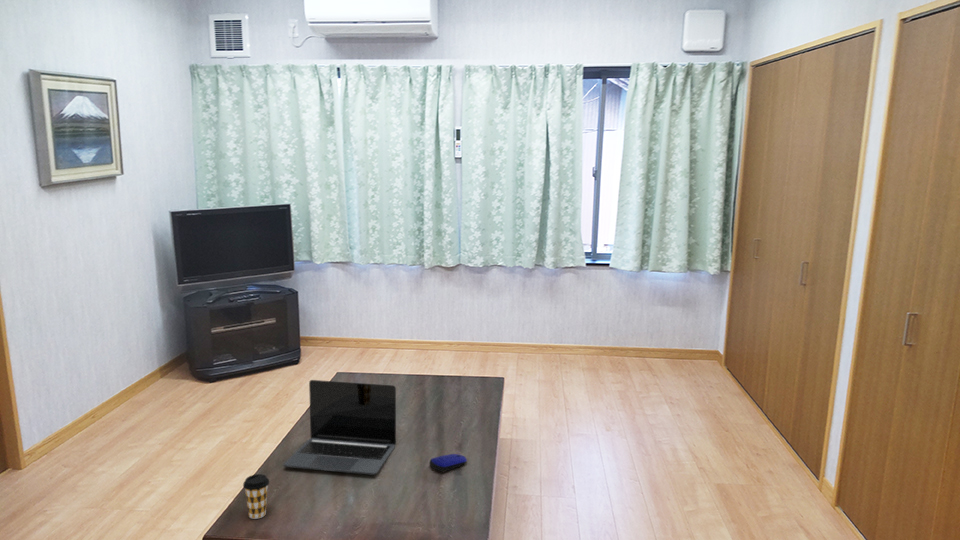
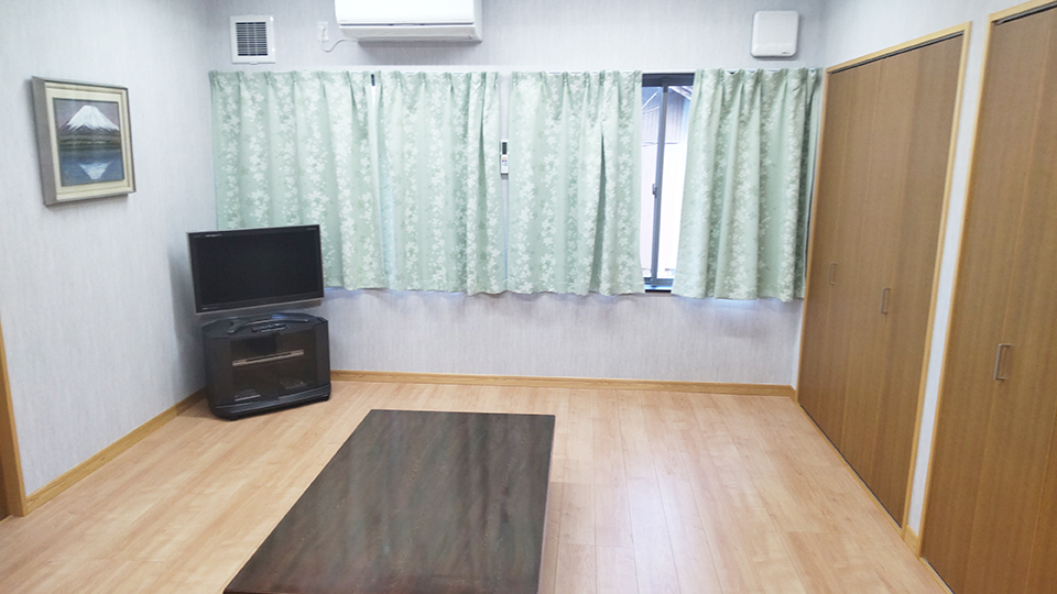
- coffee cup [242,473,270,520]
- computer mouse [428,453,468,473]
- laptop [282,379,397,476]
